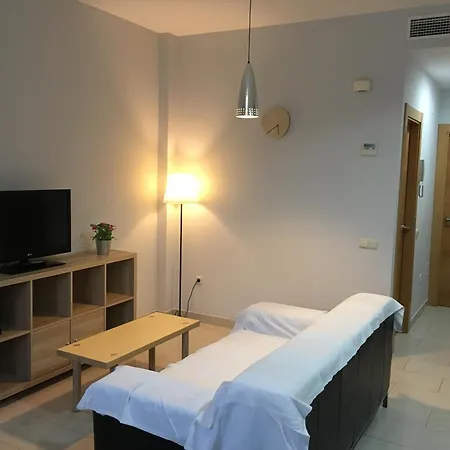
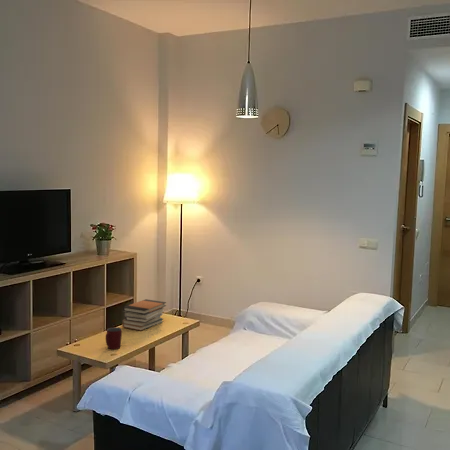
+ mug [105,326,123,350]
+ book stack [121,298,167,332]
